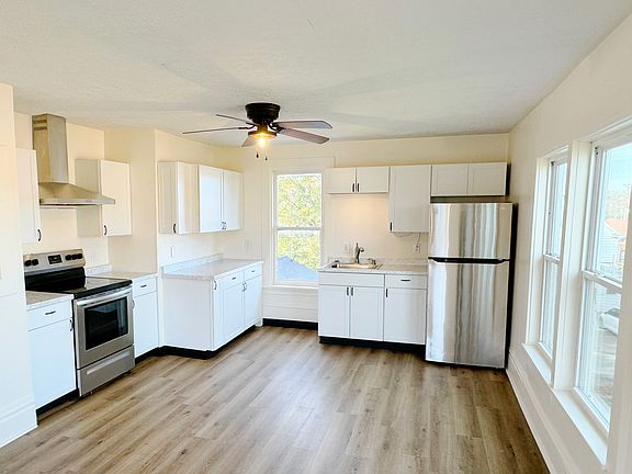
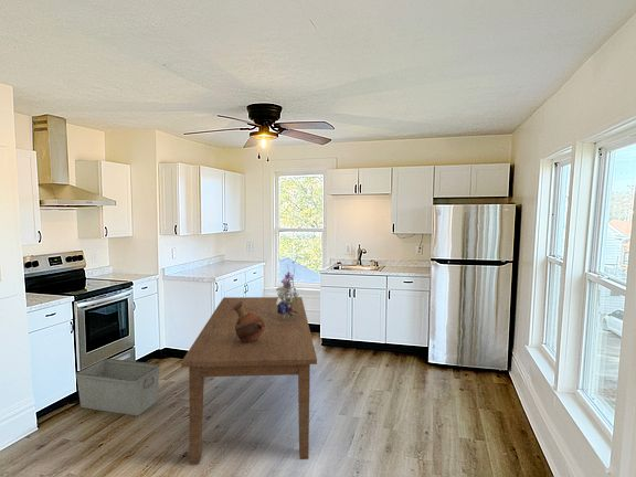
+ storage bin [75,358,161,416]
+ dining table [180,296,318,466]
+ bouquet [275,262,307,317]
+ vessel [231,301,265,342]
